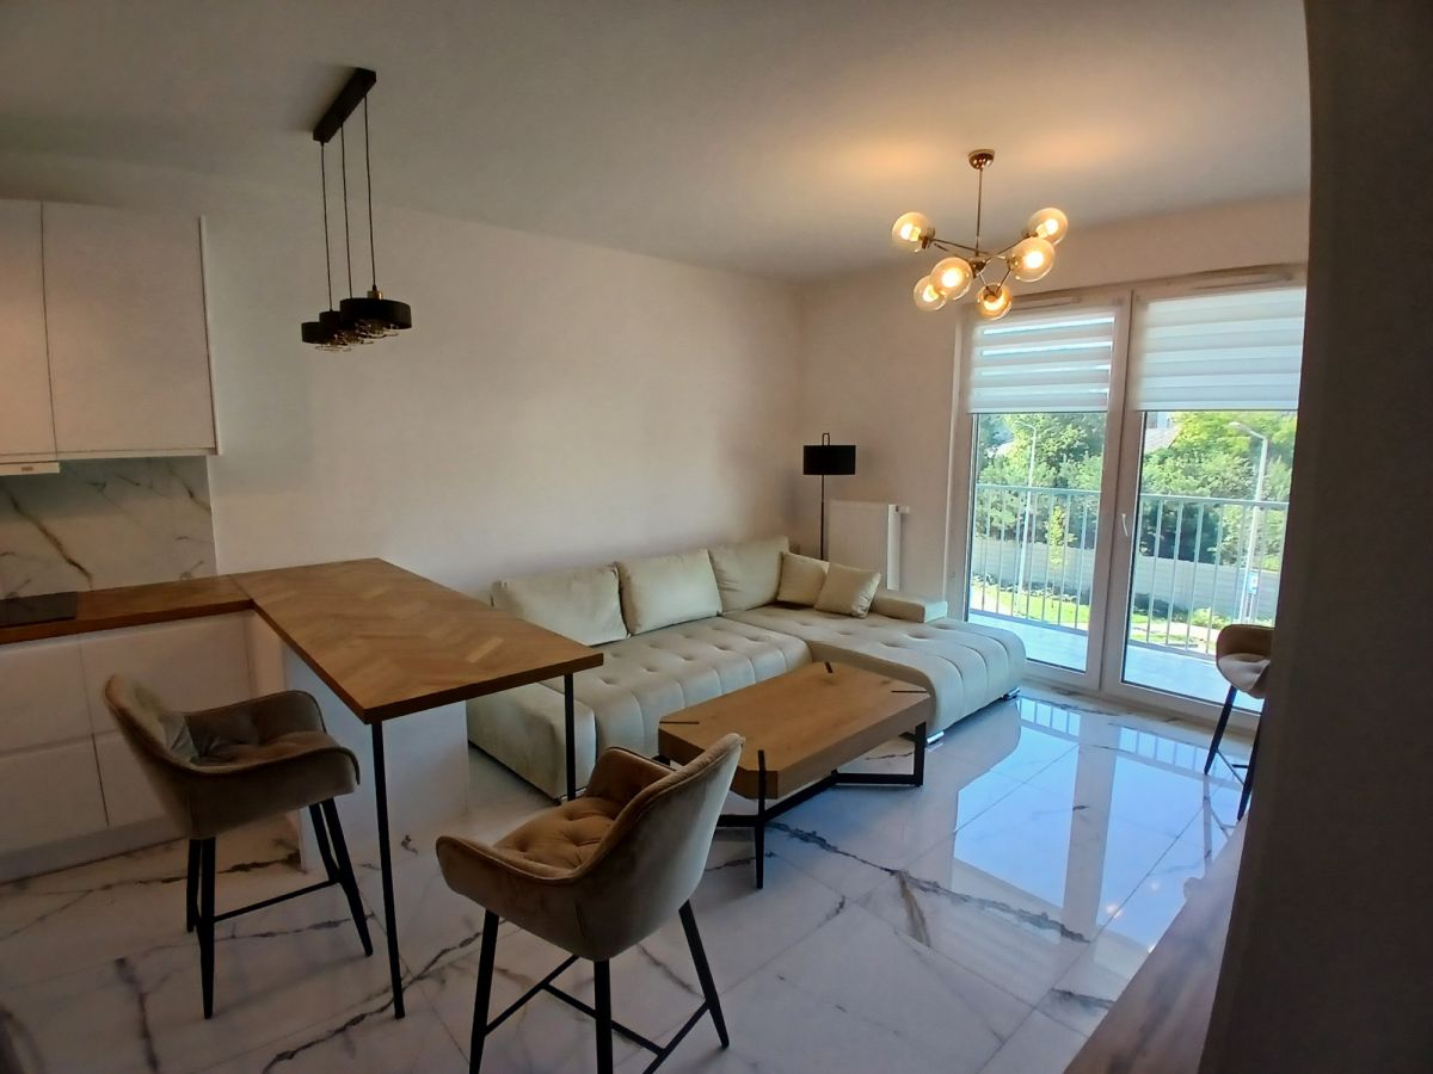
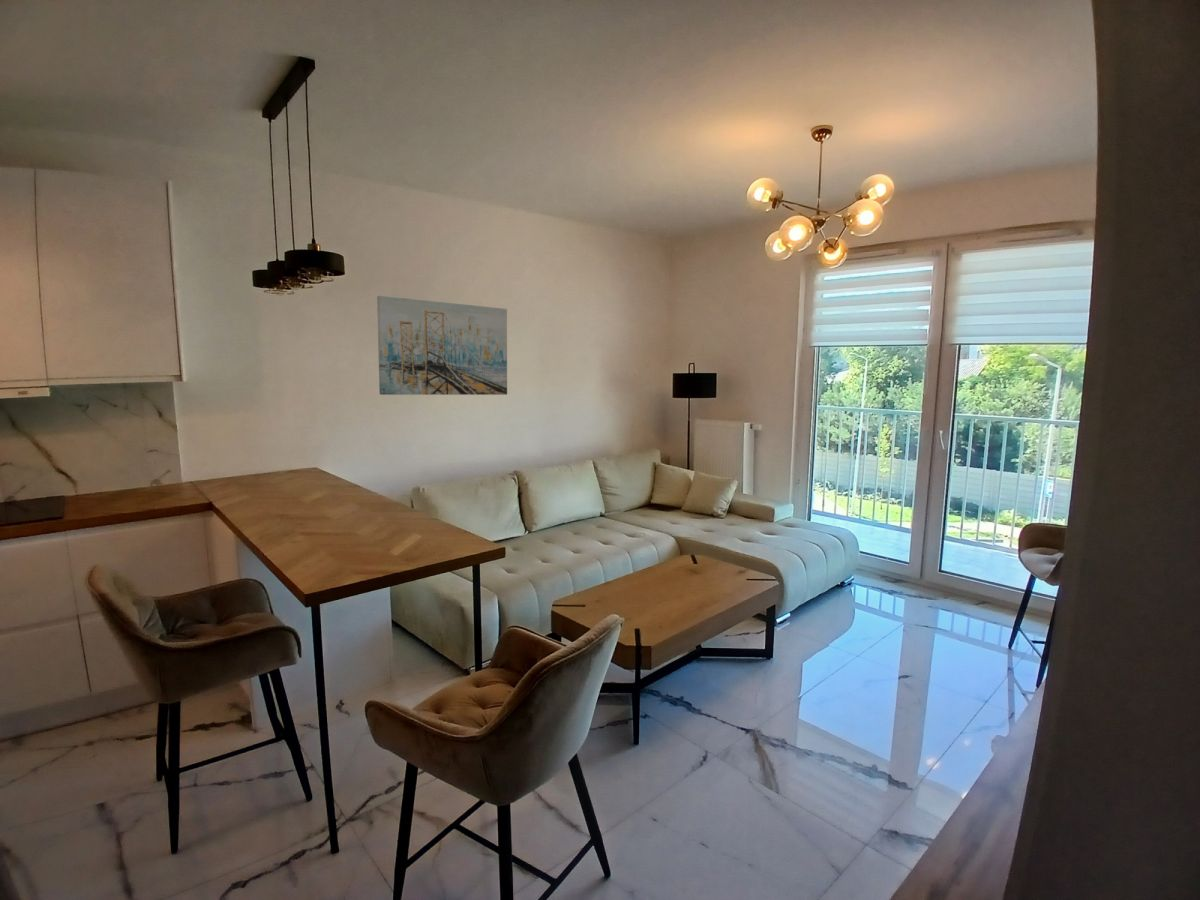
+ wall art [376,294,508,396]
